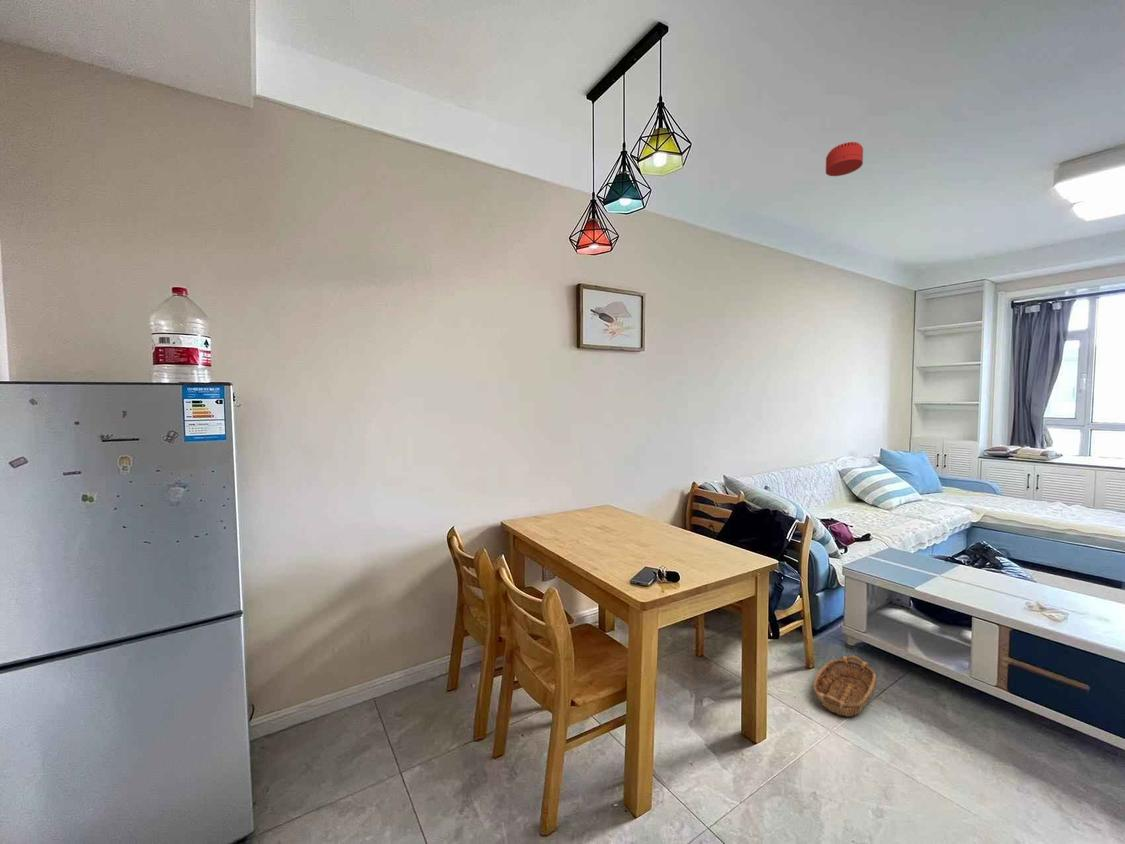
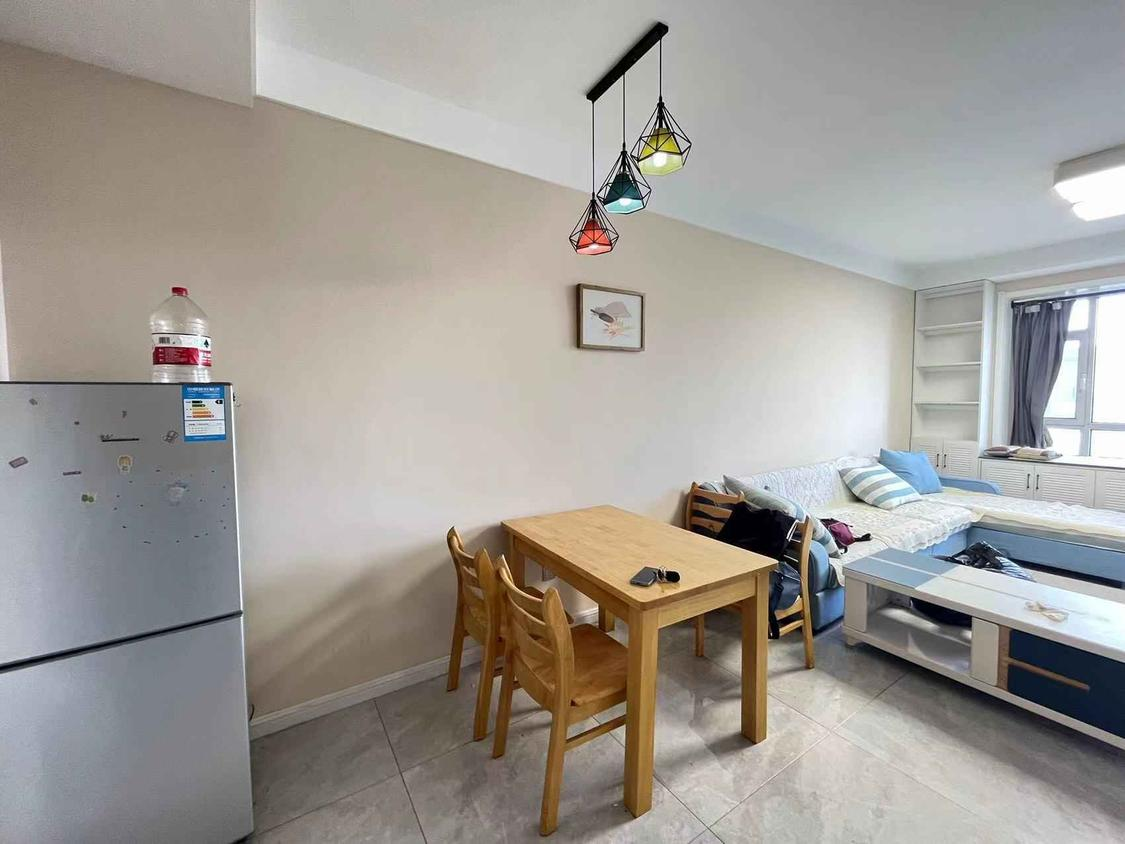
- basket [812,654,878,718]
- smoke detector [825,141,864,177]
